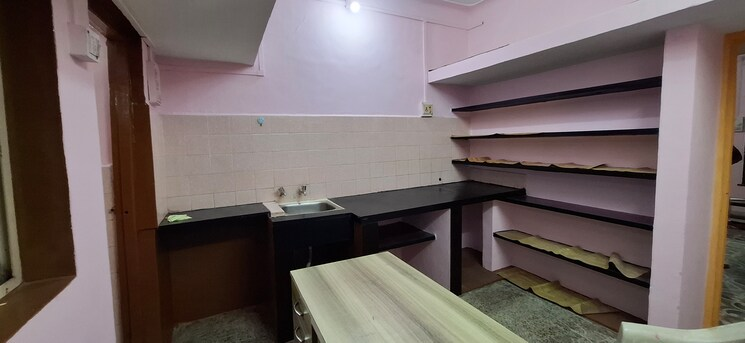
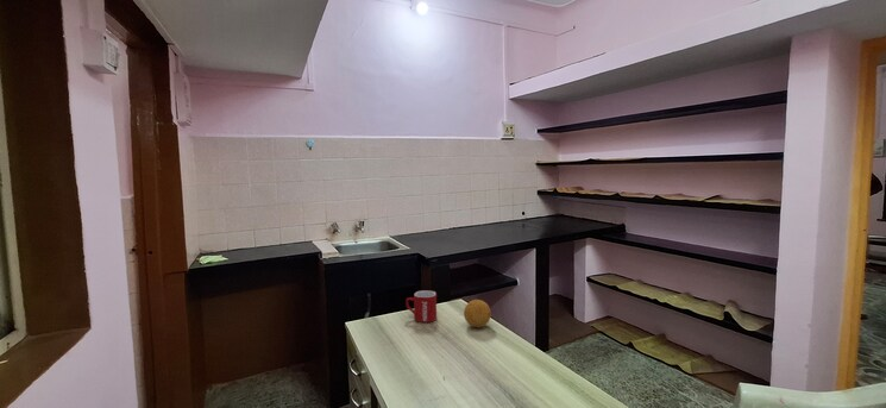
+ mug [406,289,438,324]
+ fruit [463,299,492,328]
